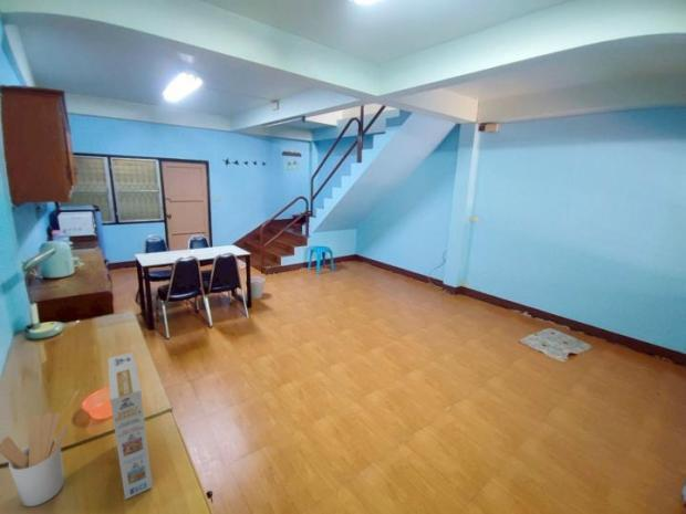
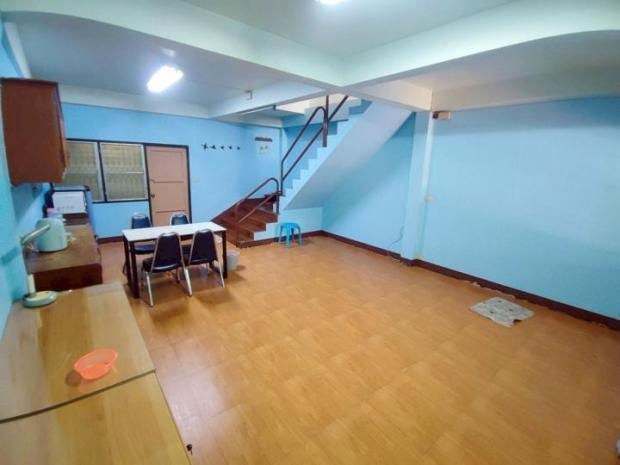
- cereal box [107,352,154,501]
- utensil holder [0,411,69,507]
